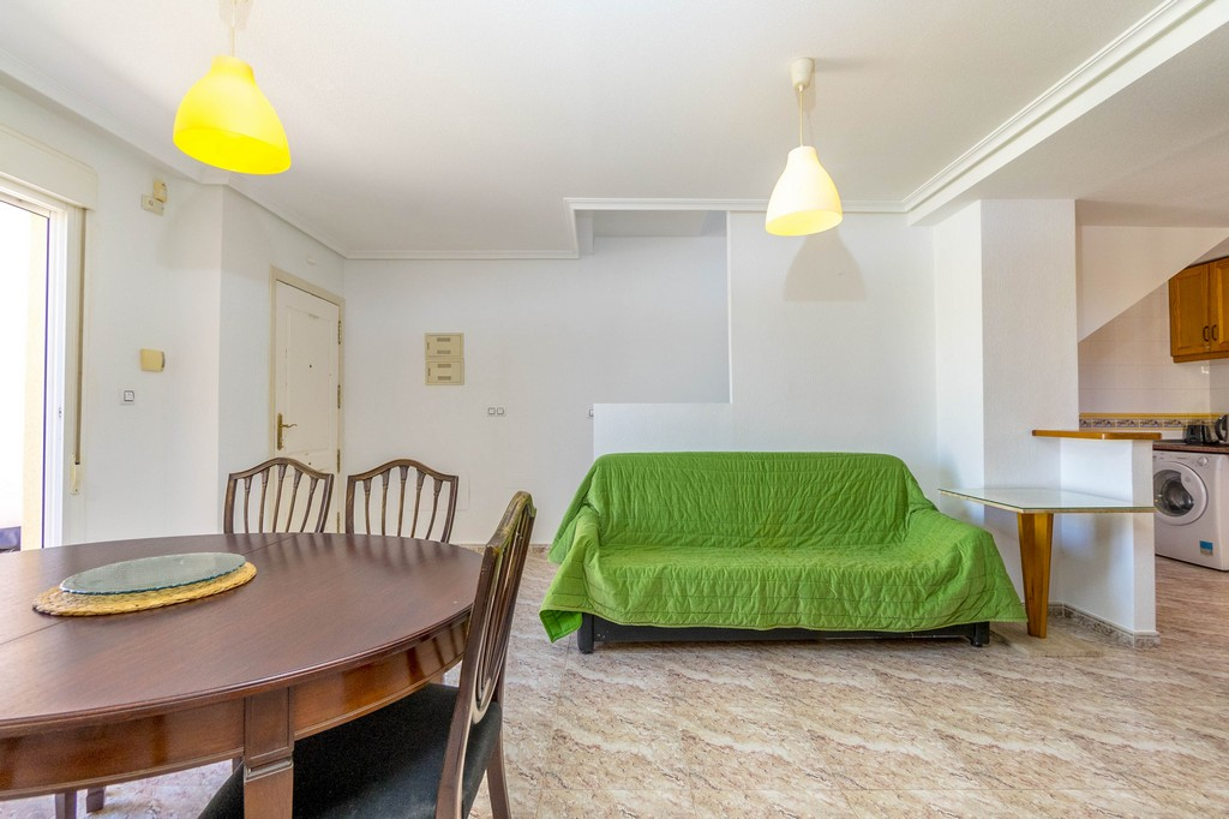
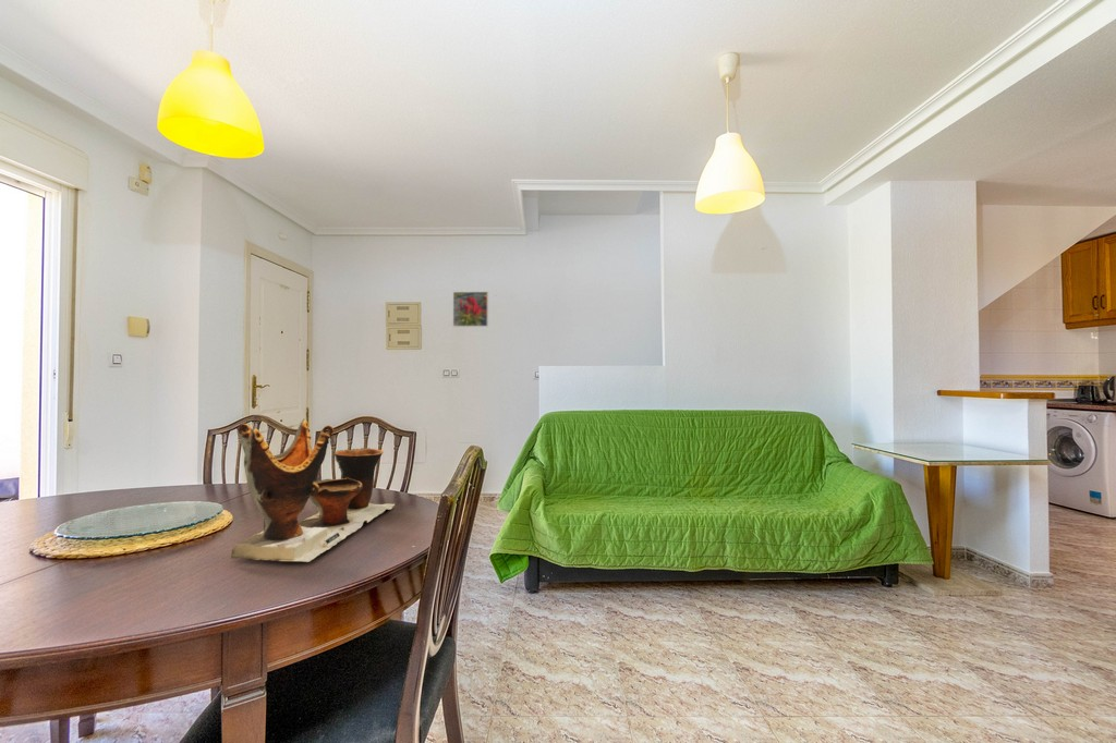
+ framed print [451,291,489,328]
+ pottery [229,418,396,563]
